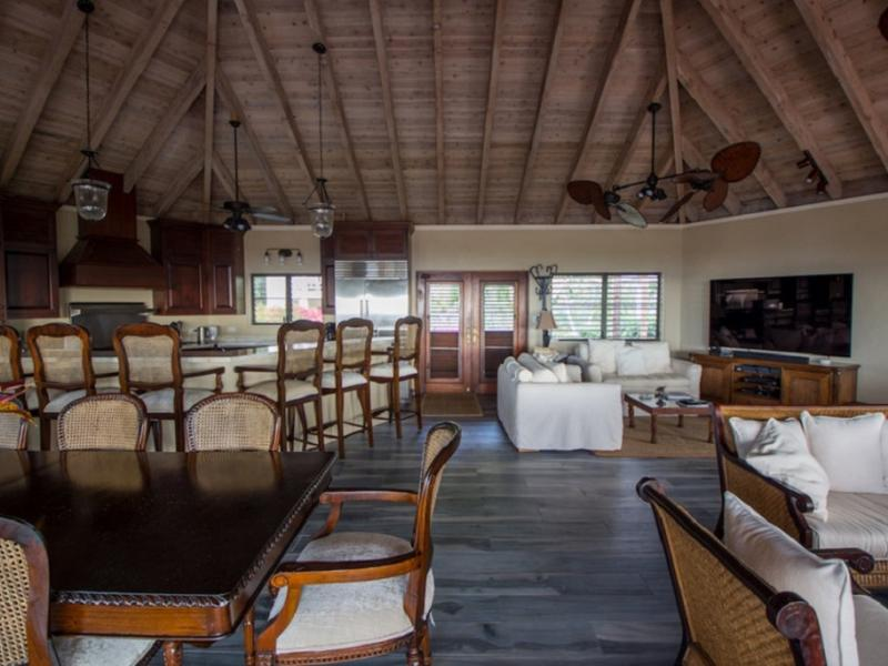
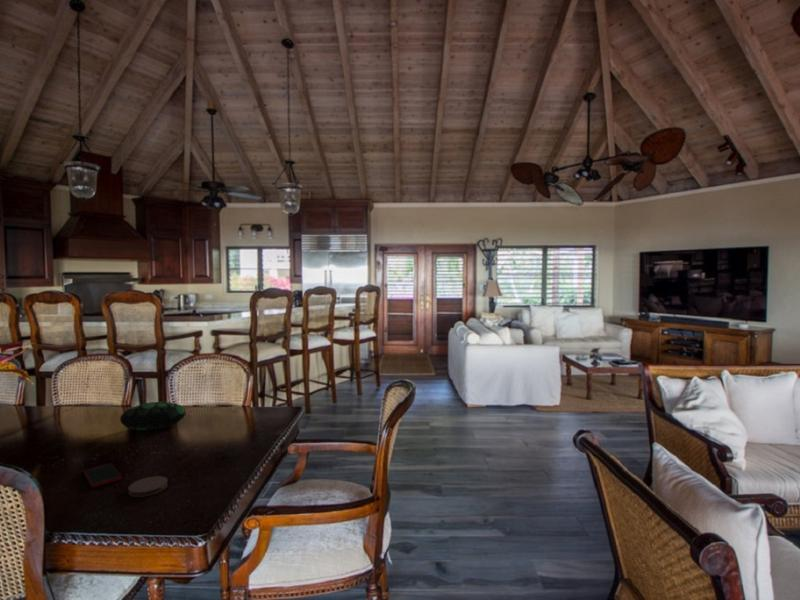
+ cell phone [83,462,123,488]
+ decorative egg [119,401,187,431]
+ coaster [127,475,169,498]
